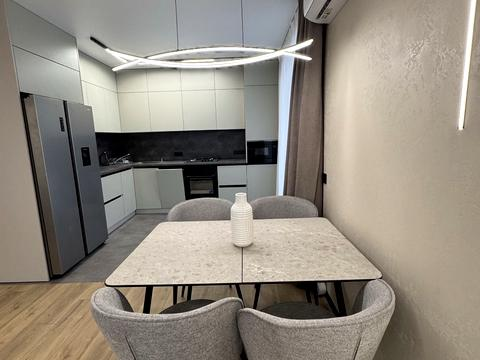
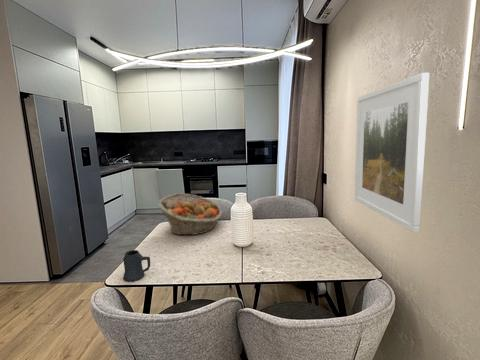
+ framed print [354,72,430,233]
+ fruit basket [157,192,223,236]
+ mug [122,249,151,282]
